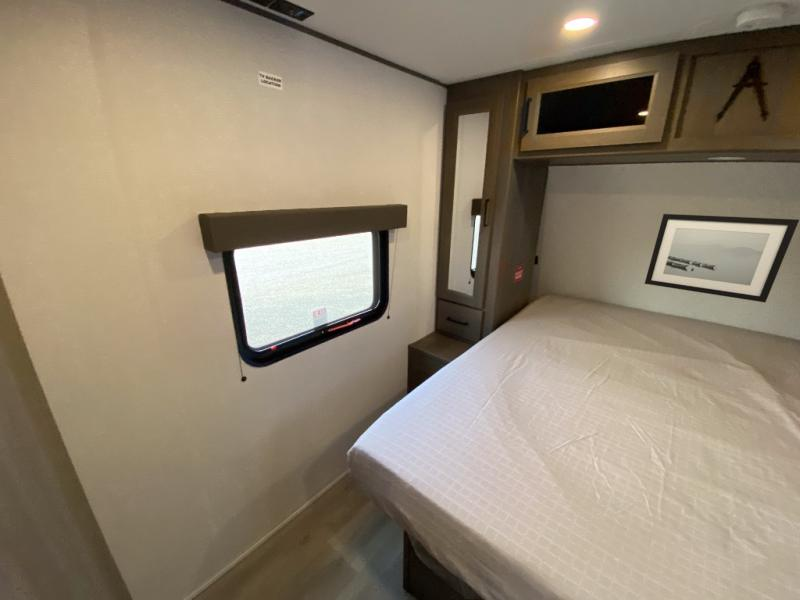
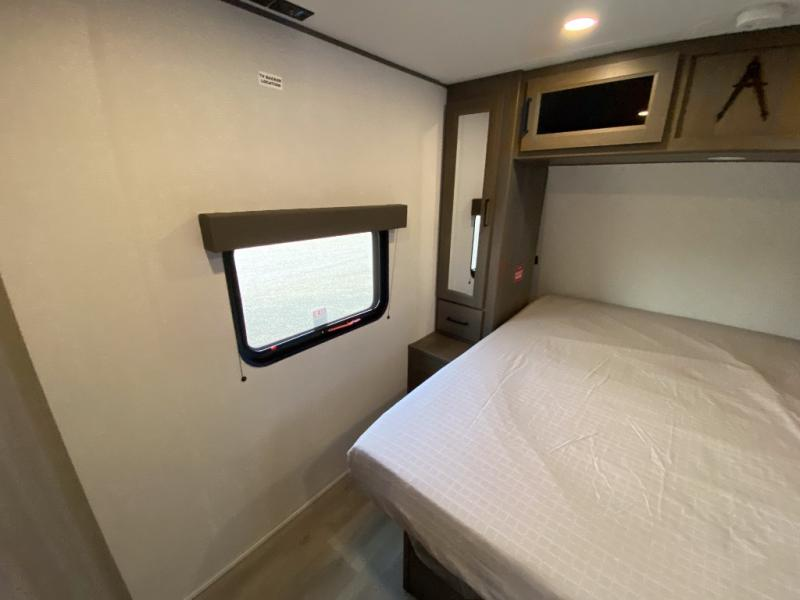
- wall art [644,213,800,303]
